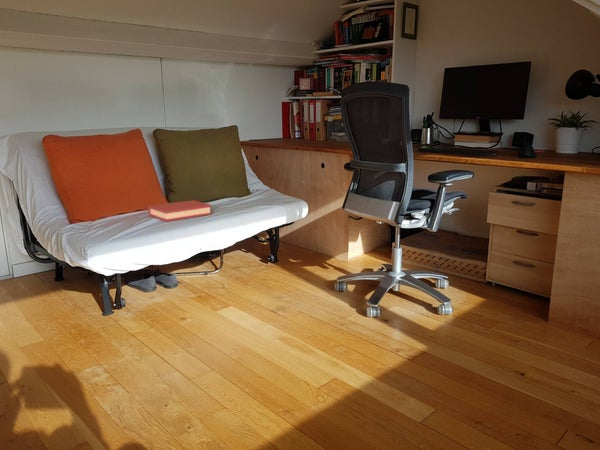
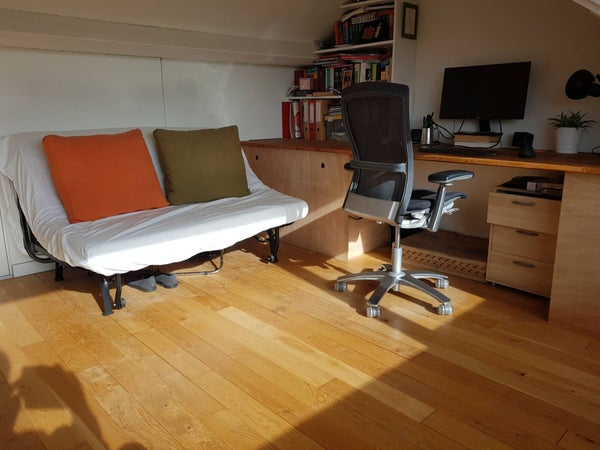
- hardback book [148,199,213,222]
